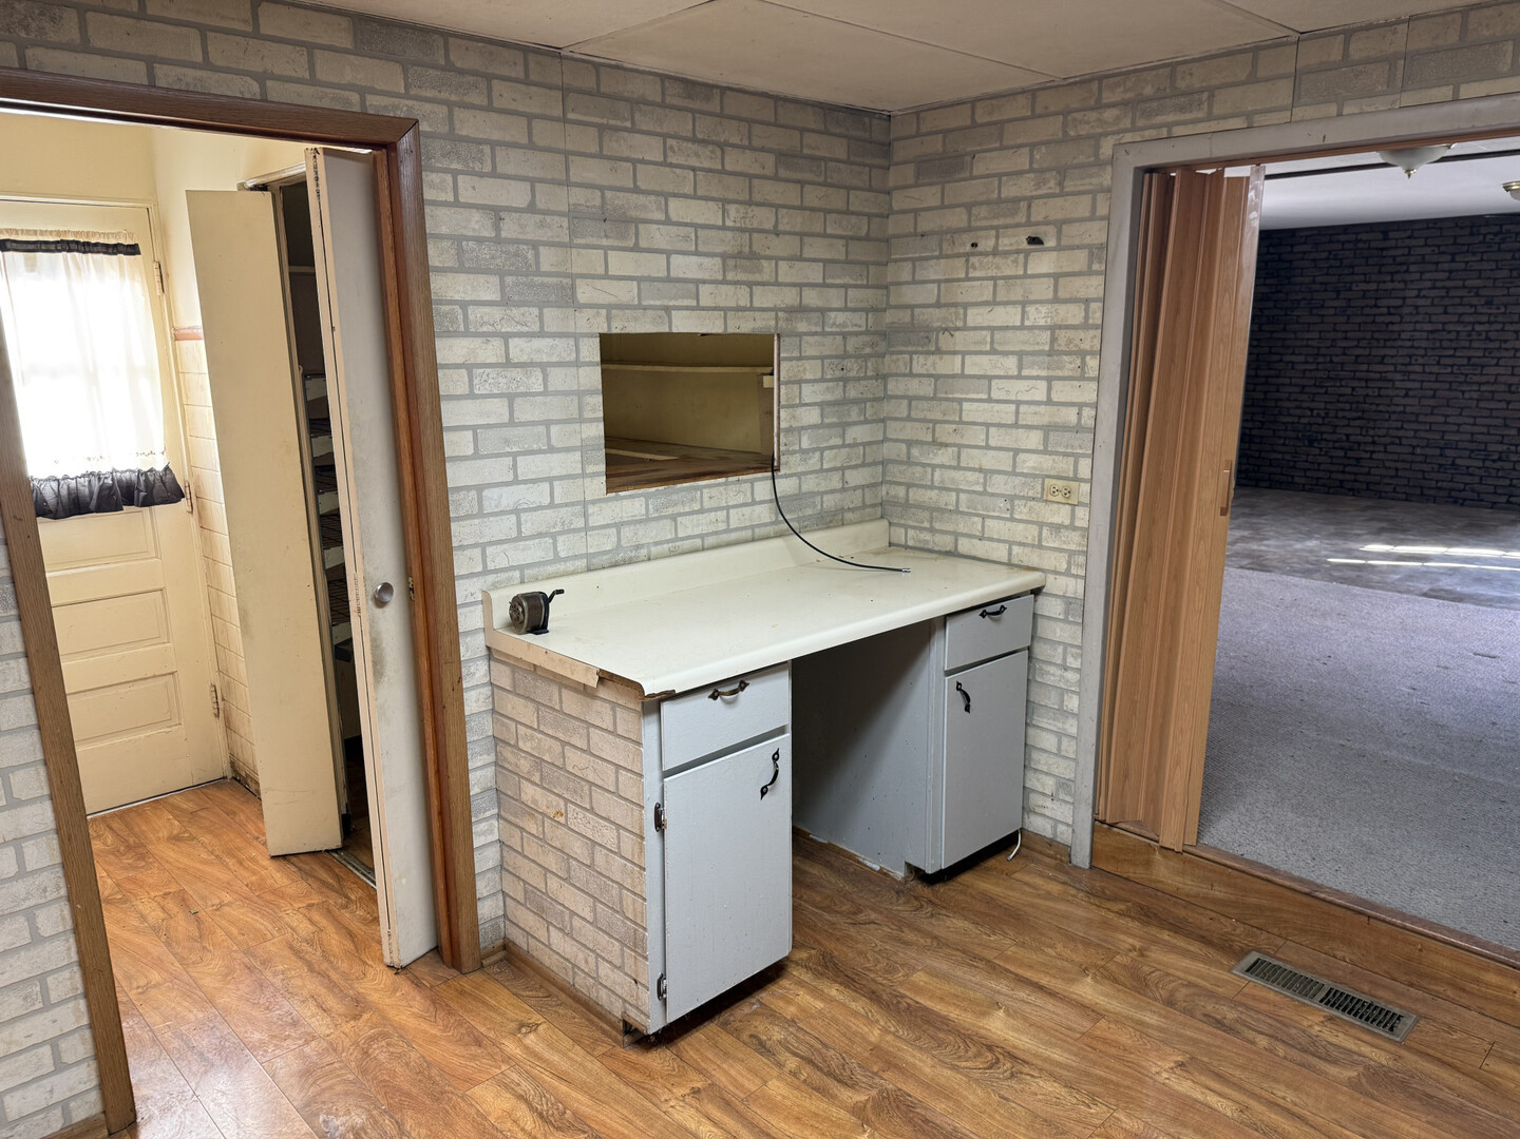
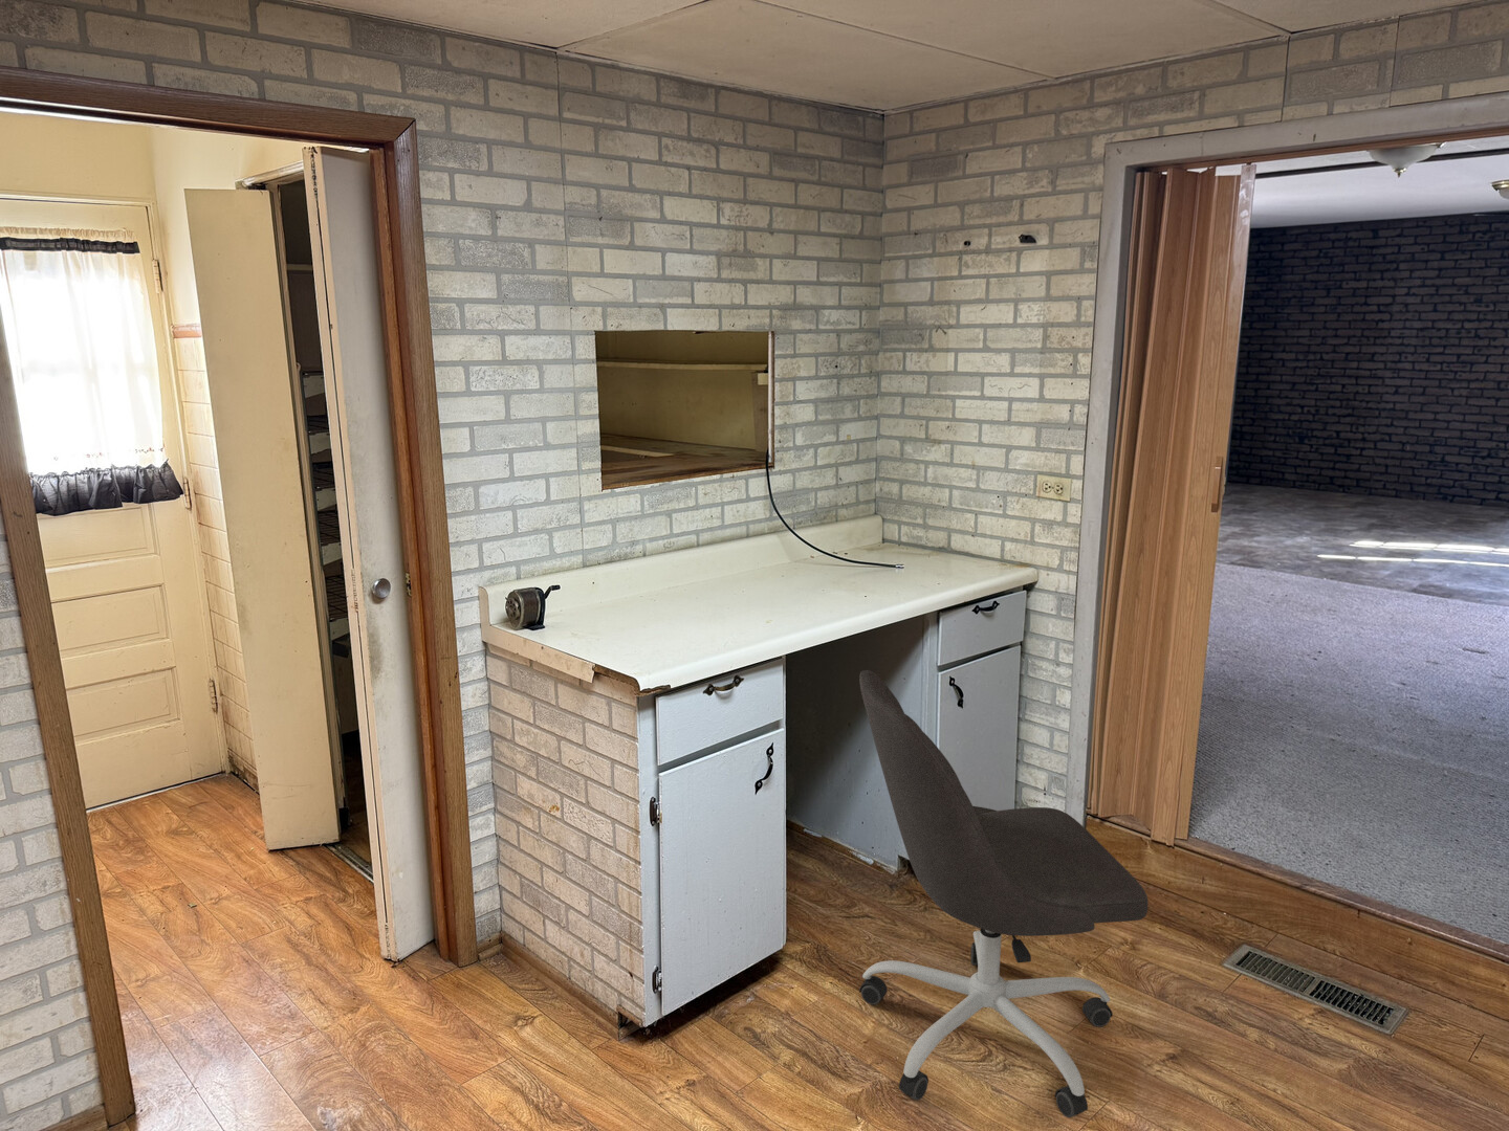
+ office chair [858,669,1149,1118]
